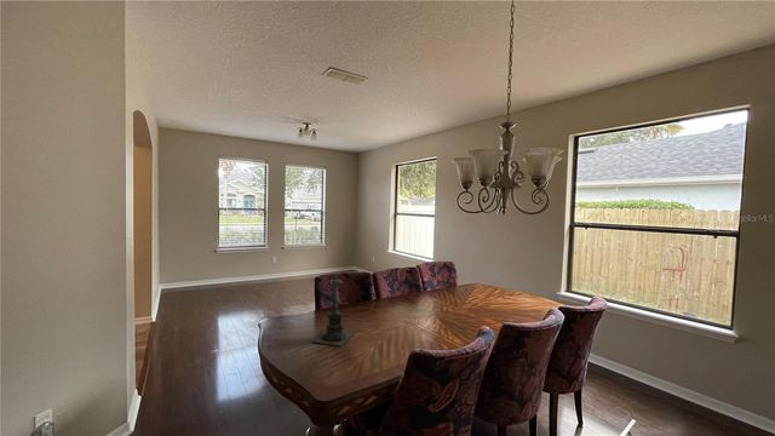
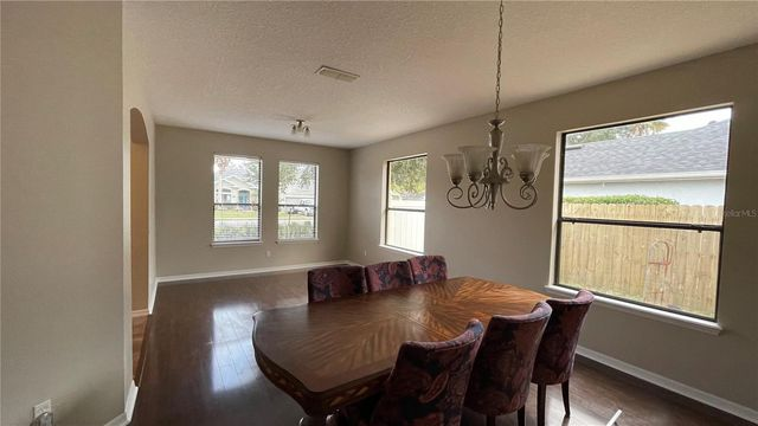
- candle holder [311,271,355,348]
